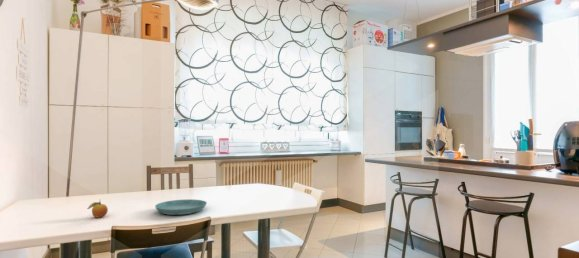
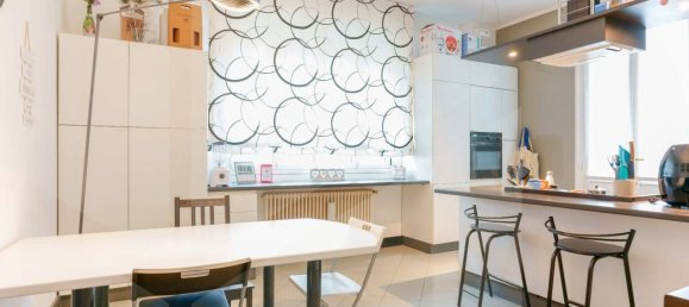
- fruit [86,200,109,219]
- saucer [154,198,208,216]
